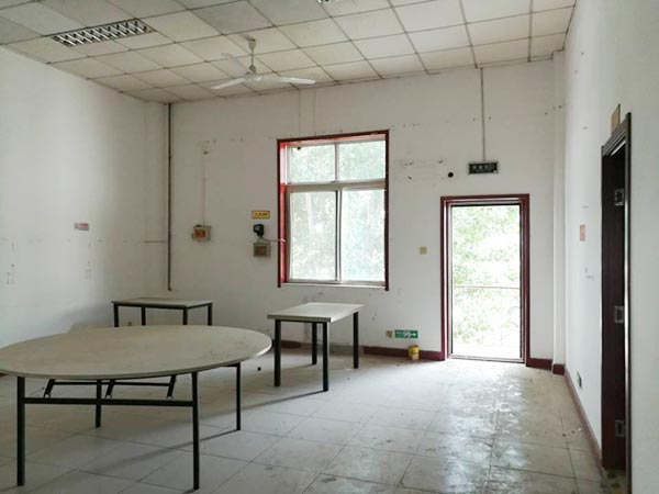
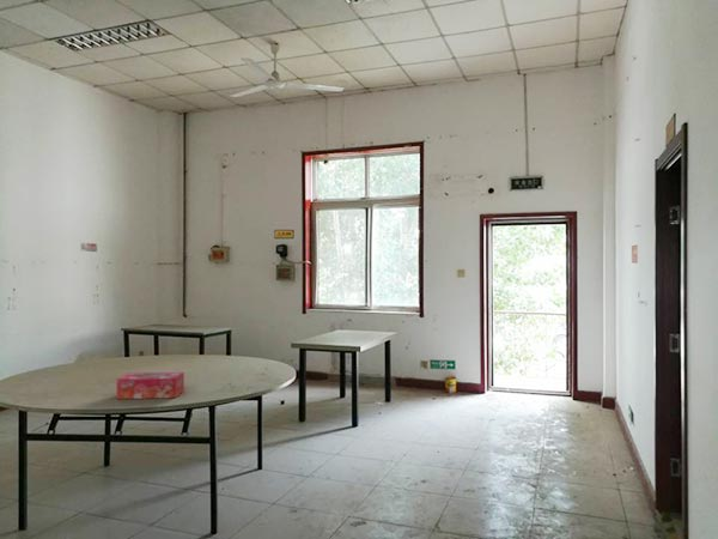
+ tissue box [115,371,185,400]
